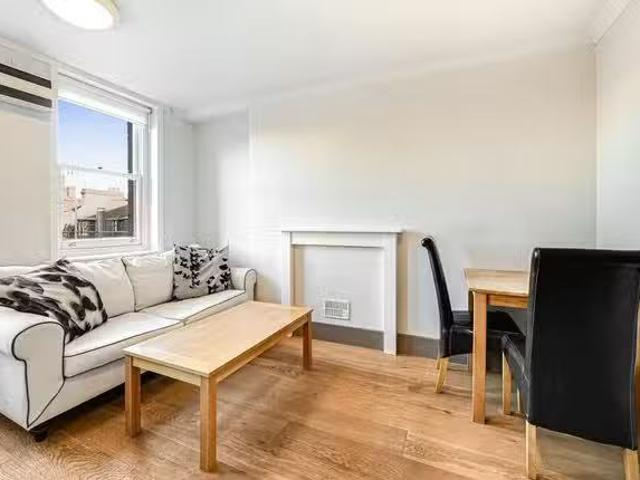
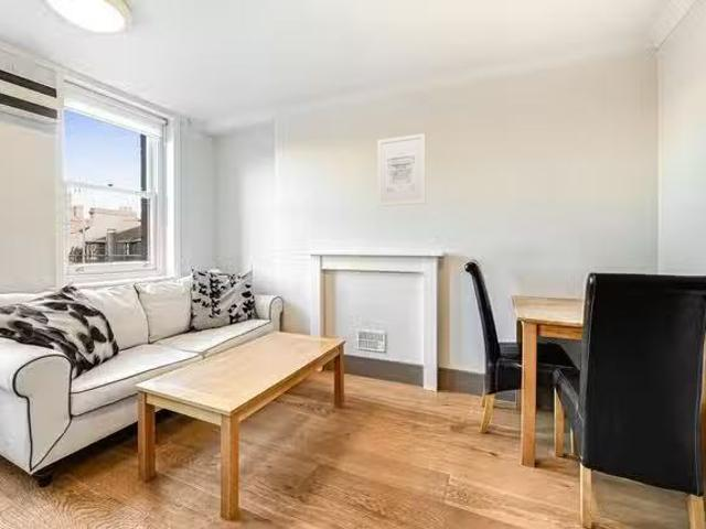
+ wall art [376,132,427,207]
